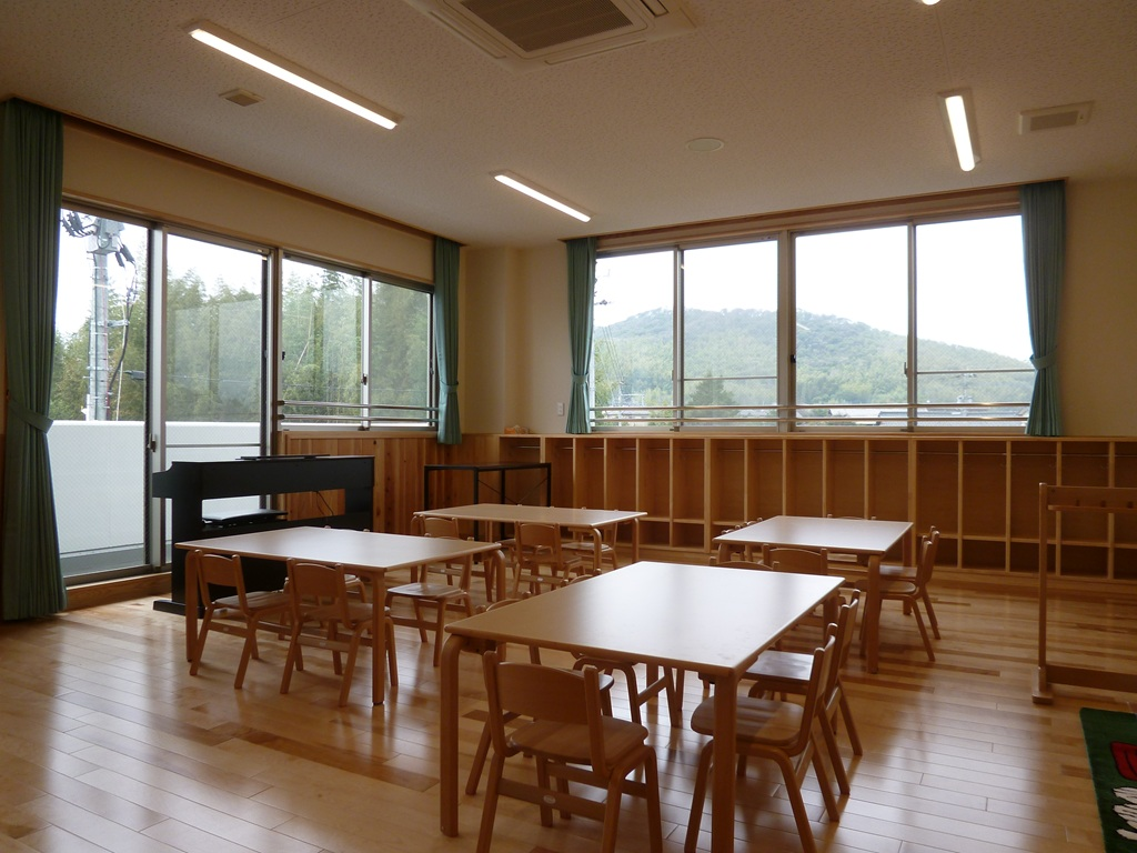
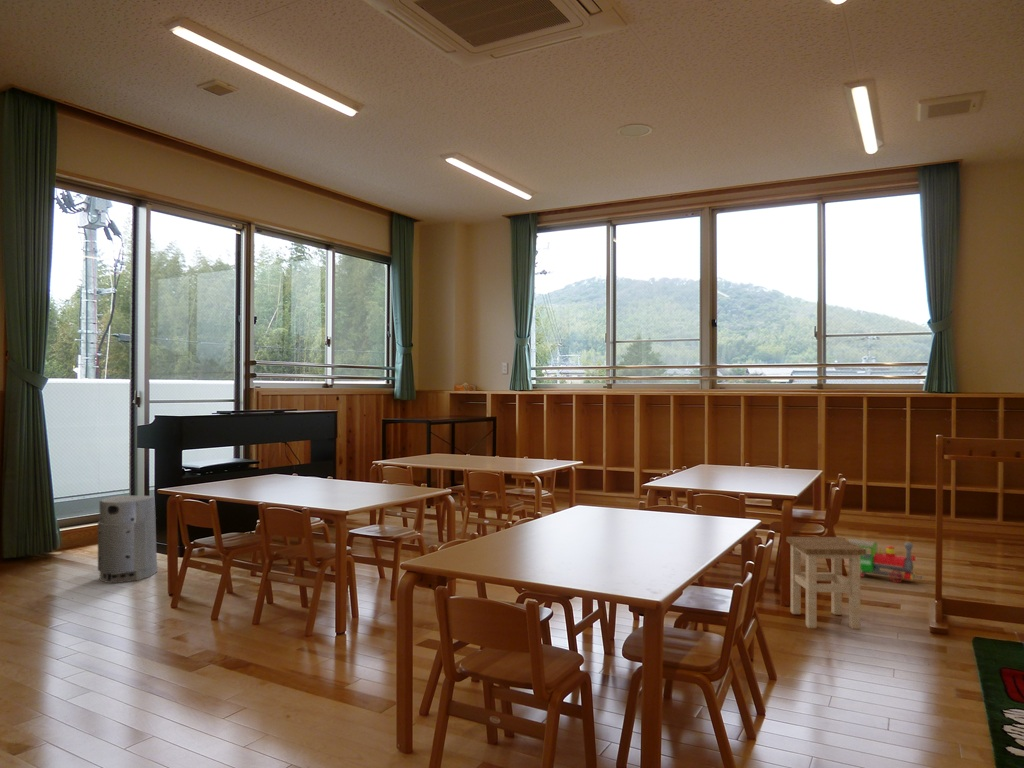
+ air purifier [97,495,159,584]
+ toy train [847,538,924,583]
+ stool [785,536,866,630]
